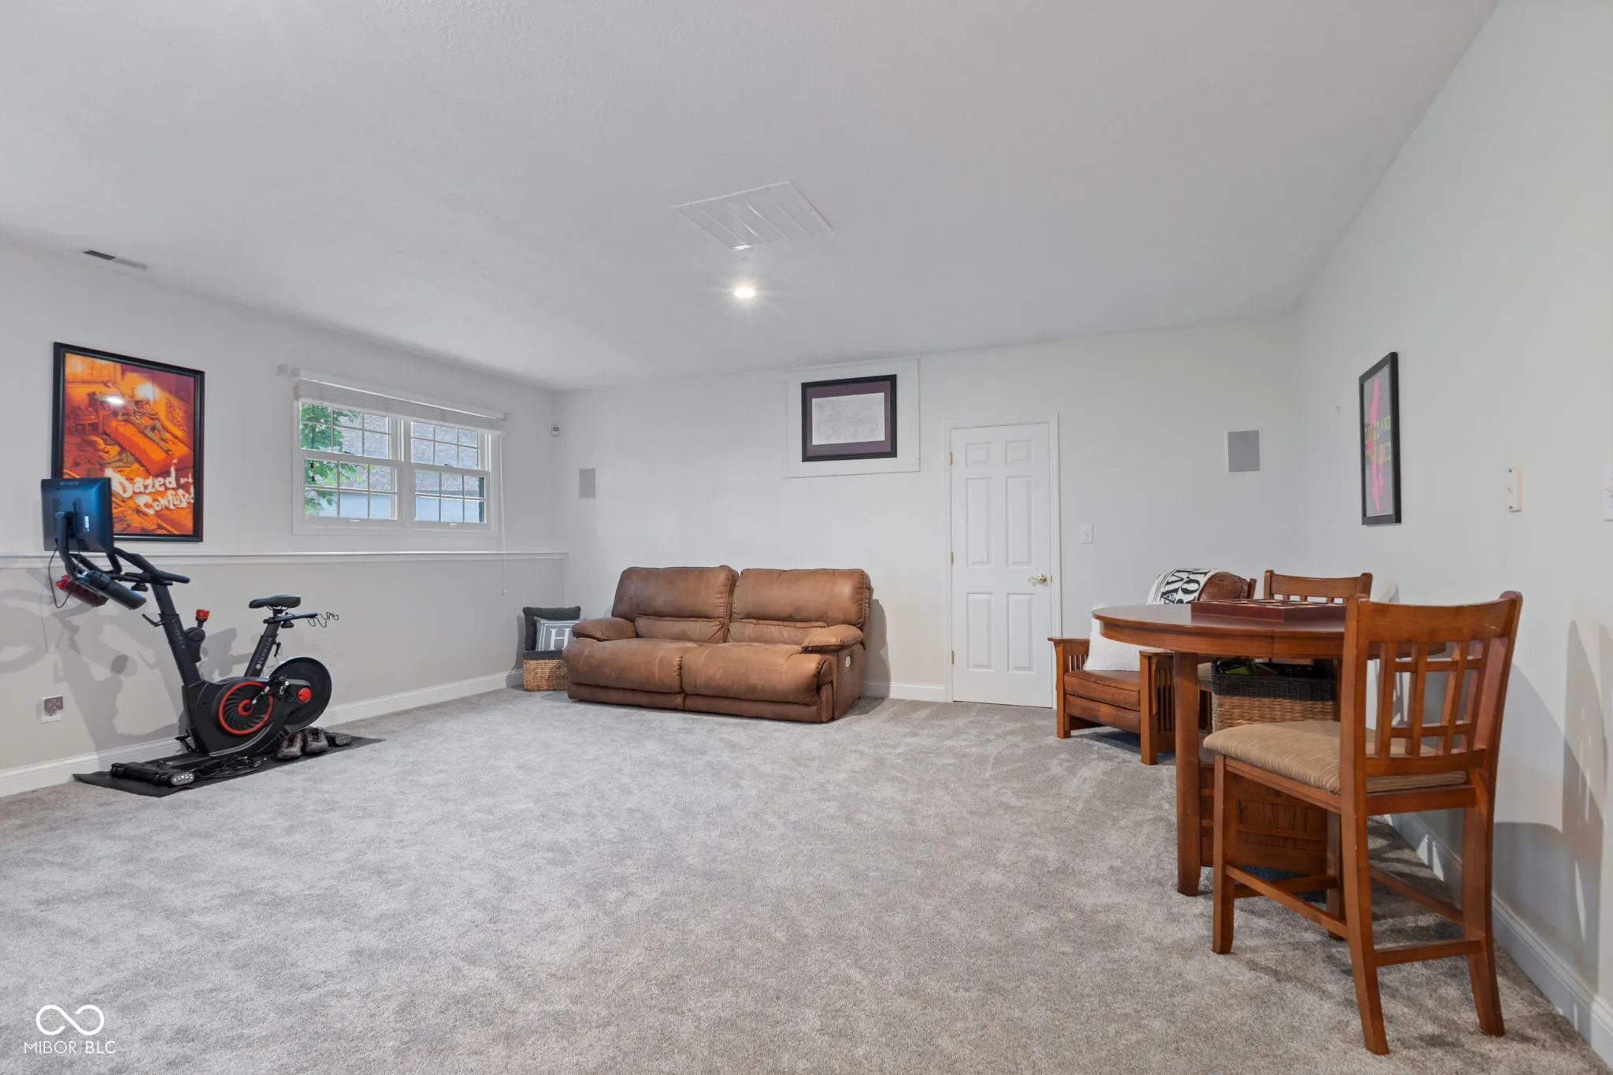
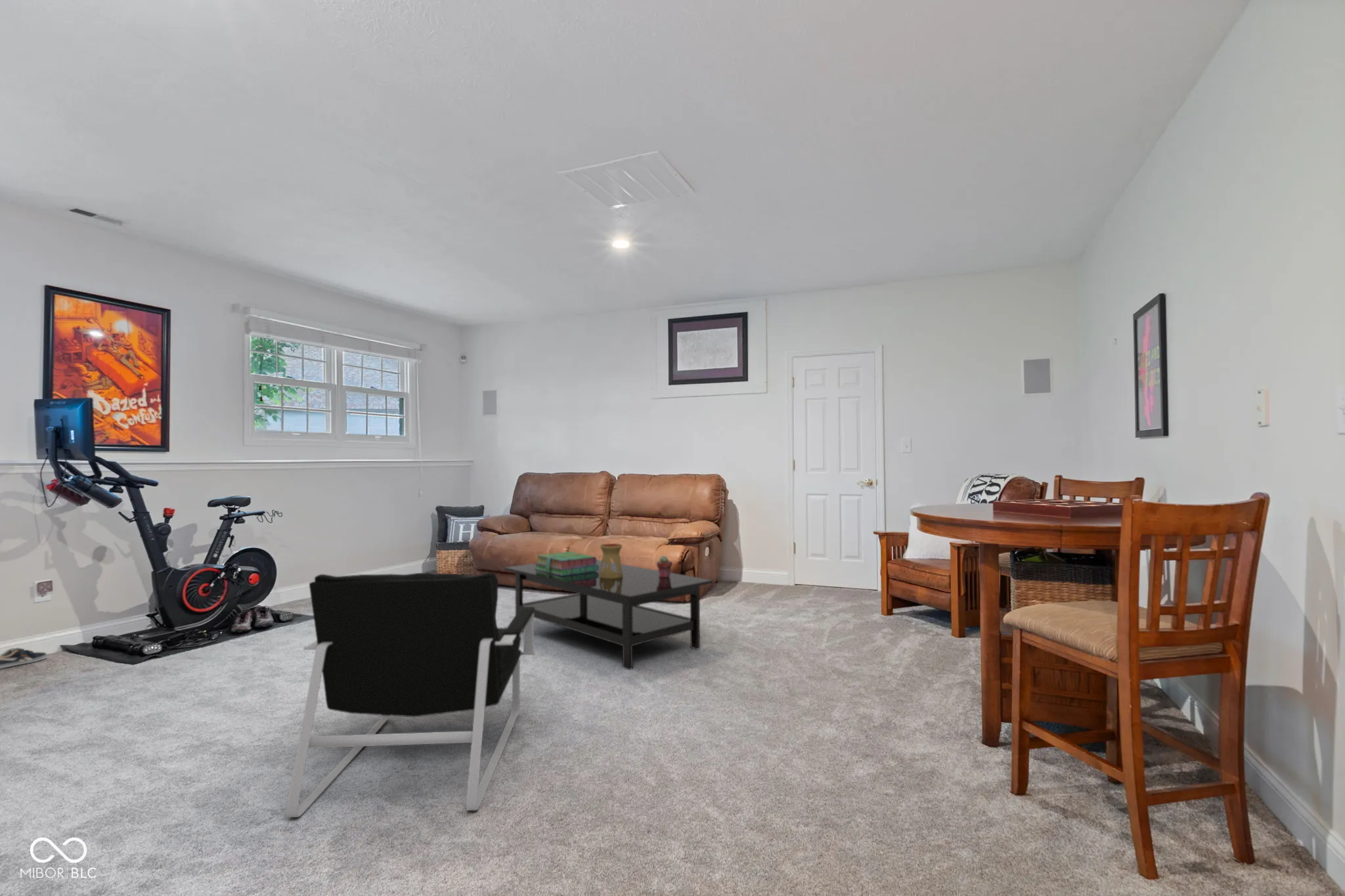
+ coffee table [504,559,713,670]
+ potted succulent [655,555,673,578]
+ armchair [285,572,536,818]
+ sneaker [0,647,48,670]
+ stack of books [535,551,599,576]
+ oil burner [600,543,623,579]
